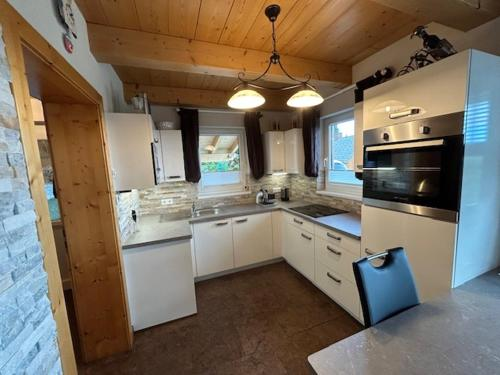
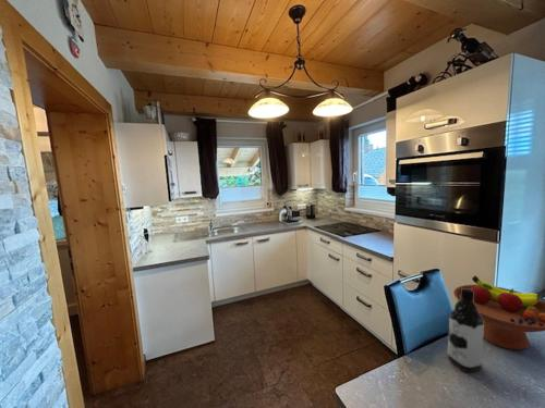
+ water bottle [447,288,484,373]
+ fruit bowl [452,275,545,351]
